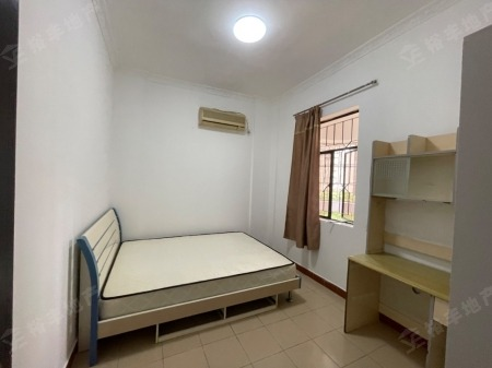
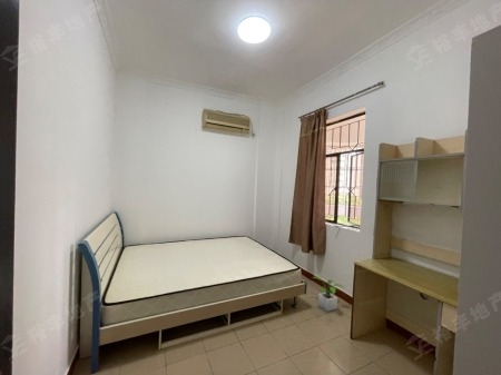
+ potted plant [311,276,345,313]
